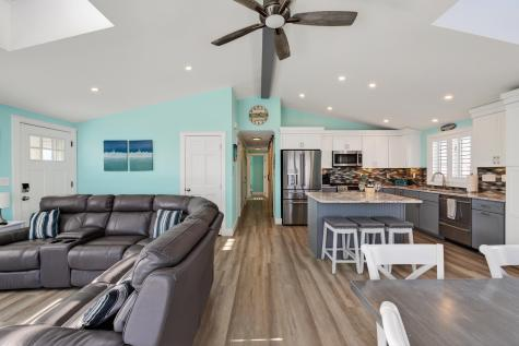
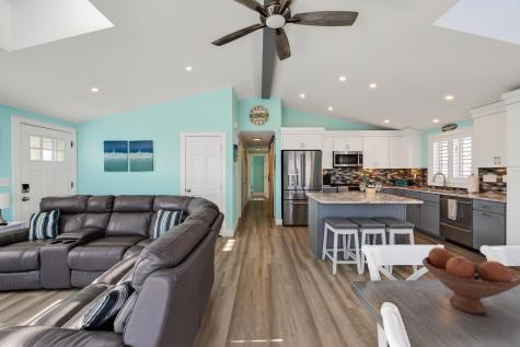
+ fruit bowl [421,246,520,315]
